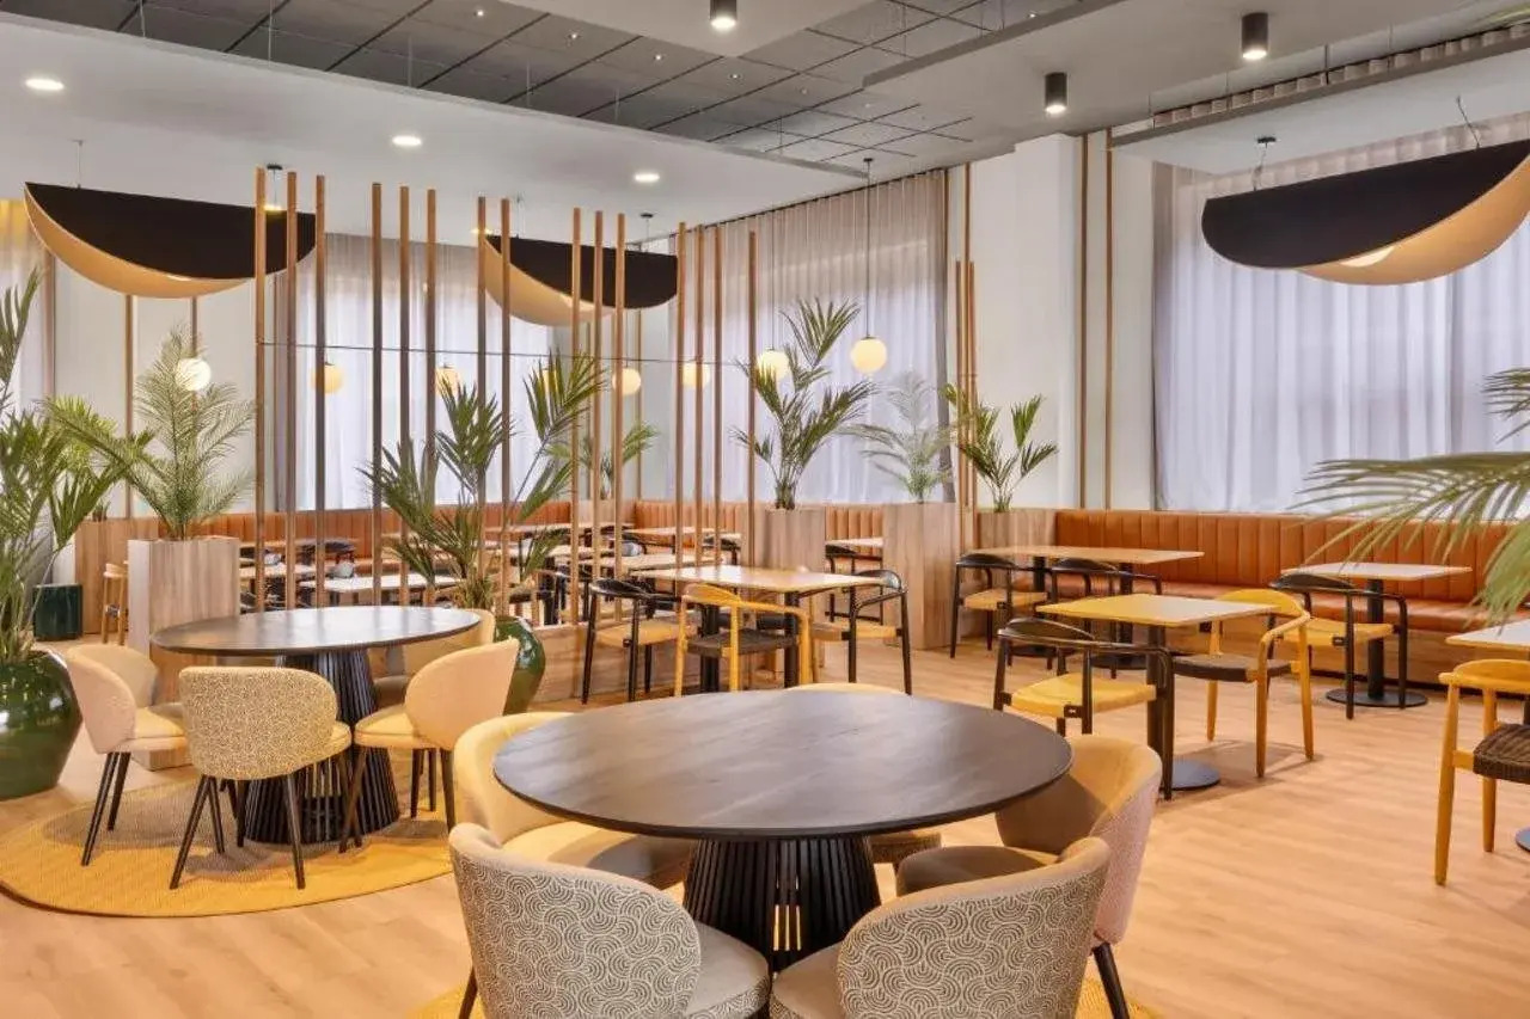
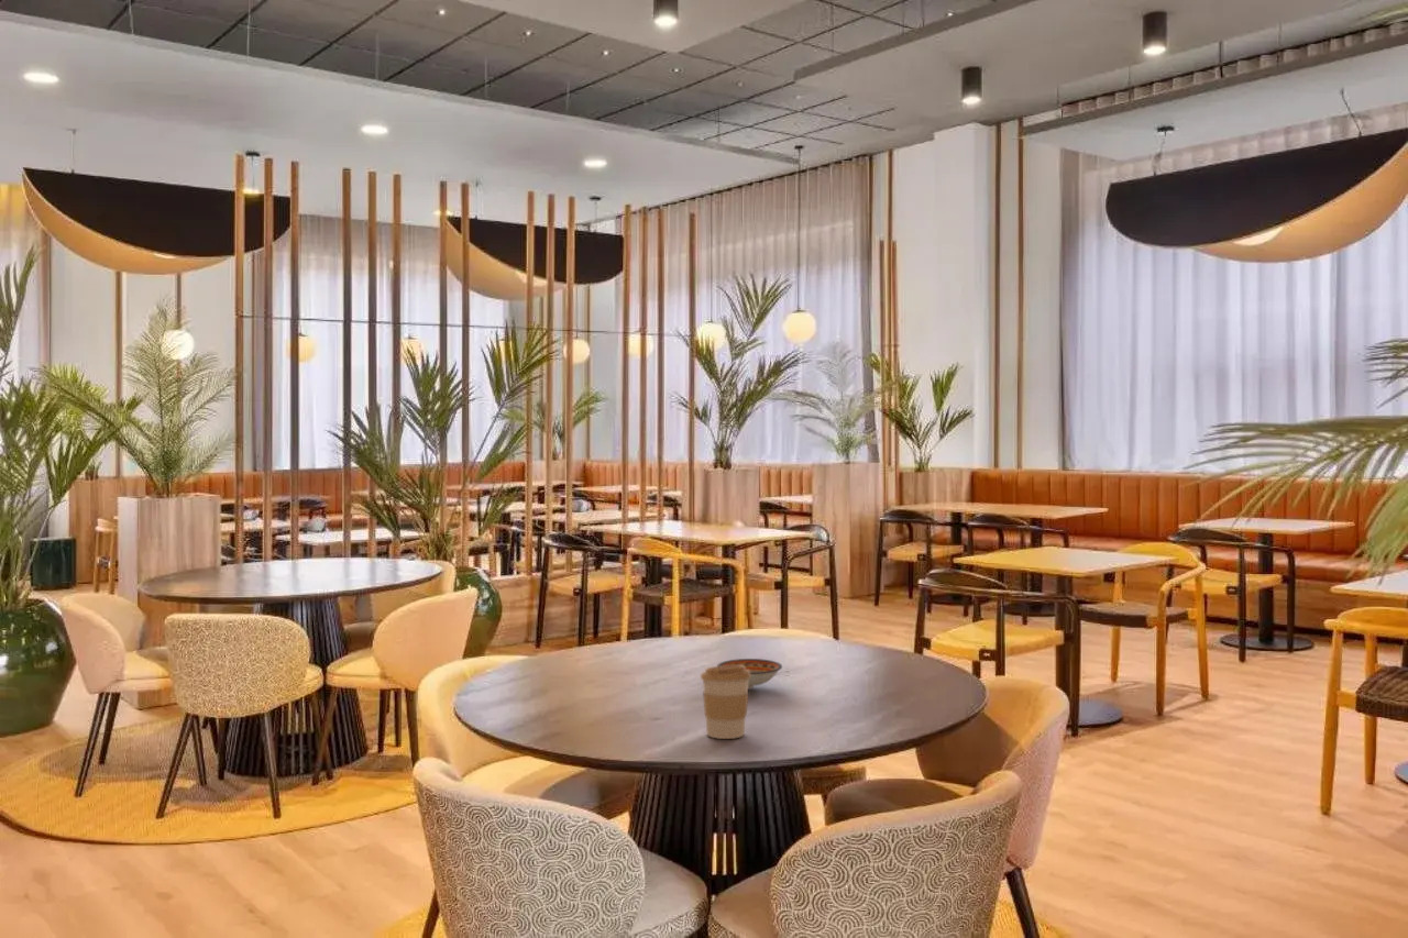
+ coffee cup [700,665,750,740]
+ bowl [716,658,783,689]
